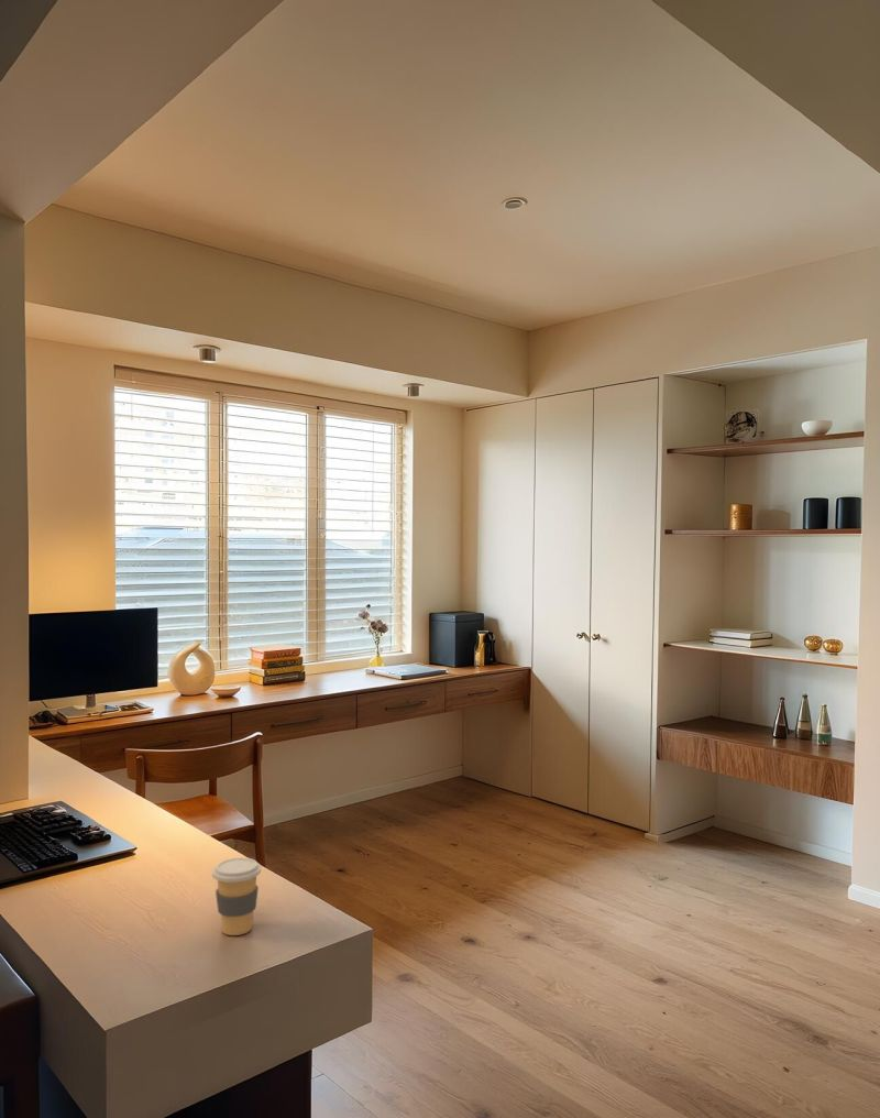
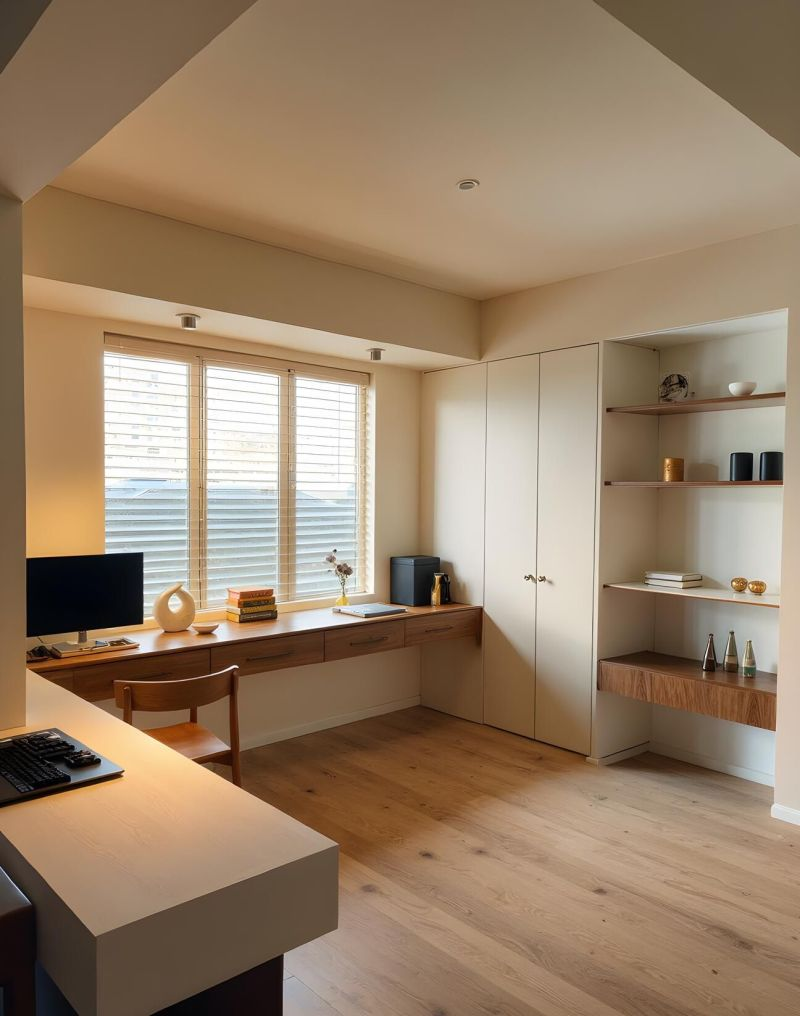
- coffee cup [211,856,262,936]
